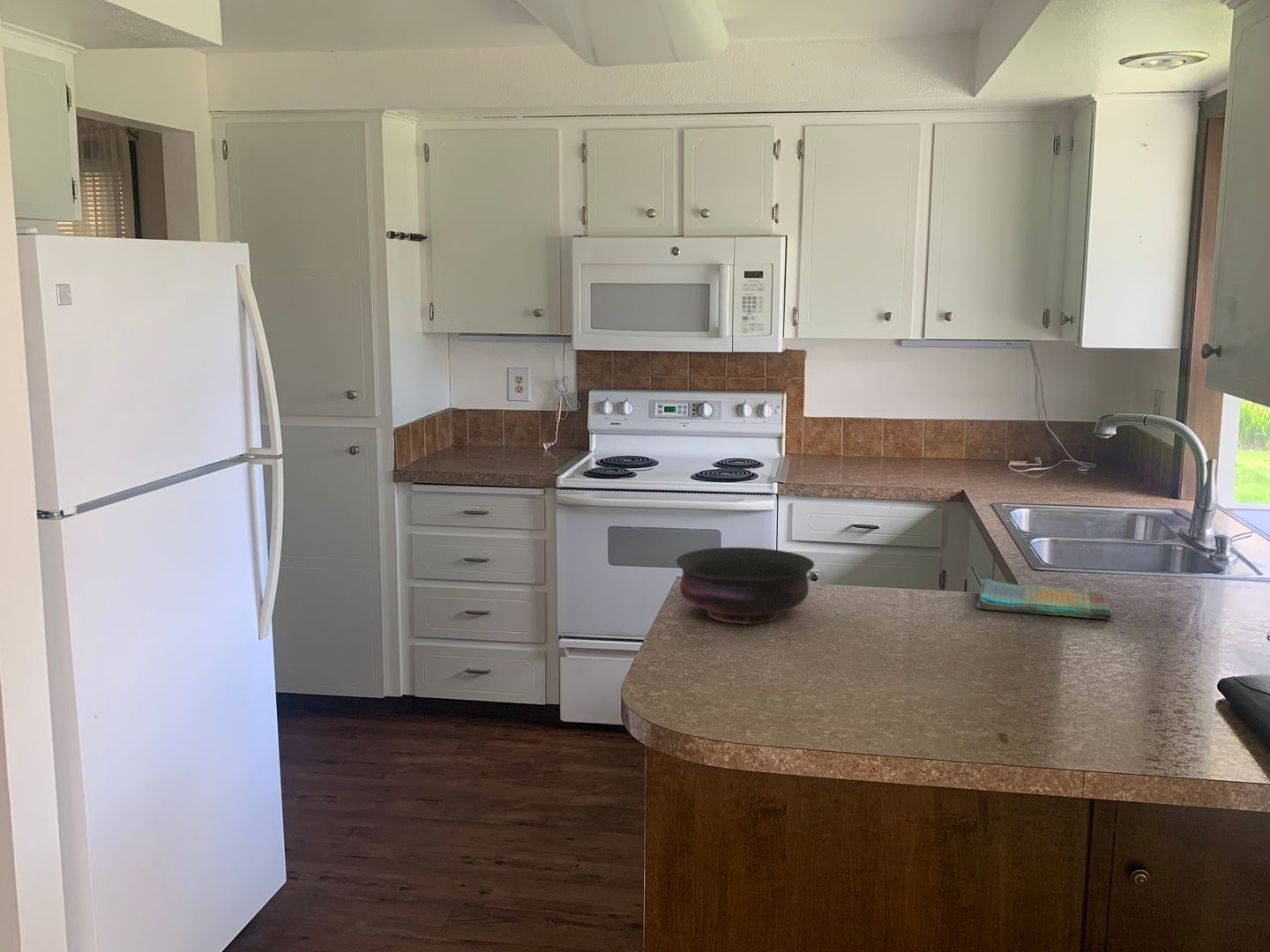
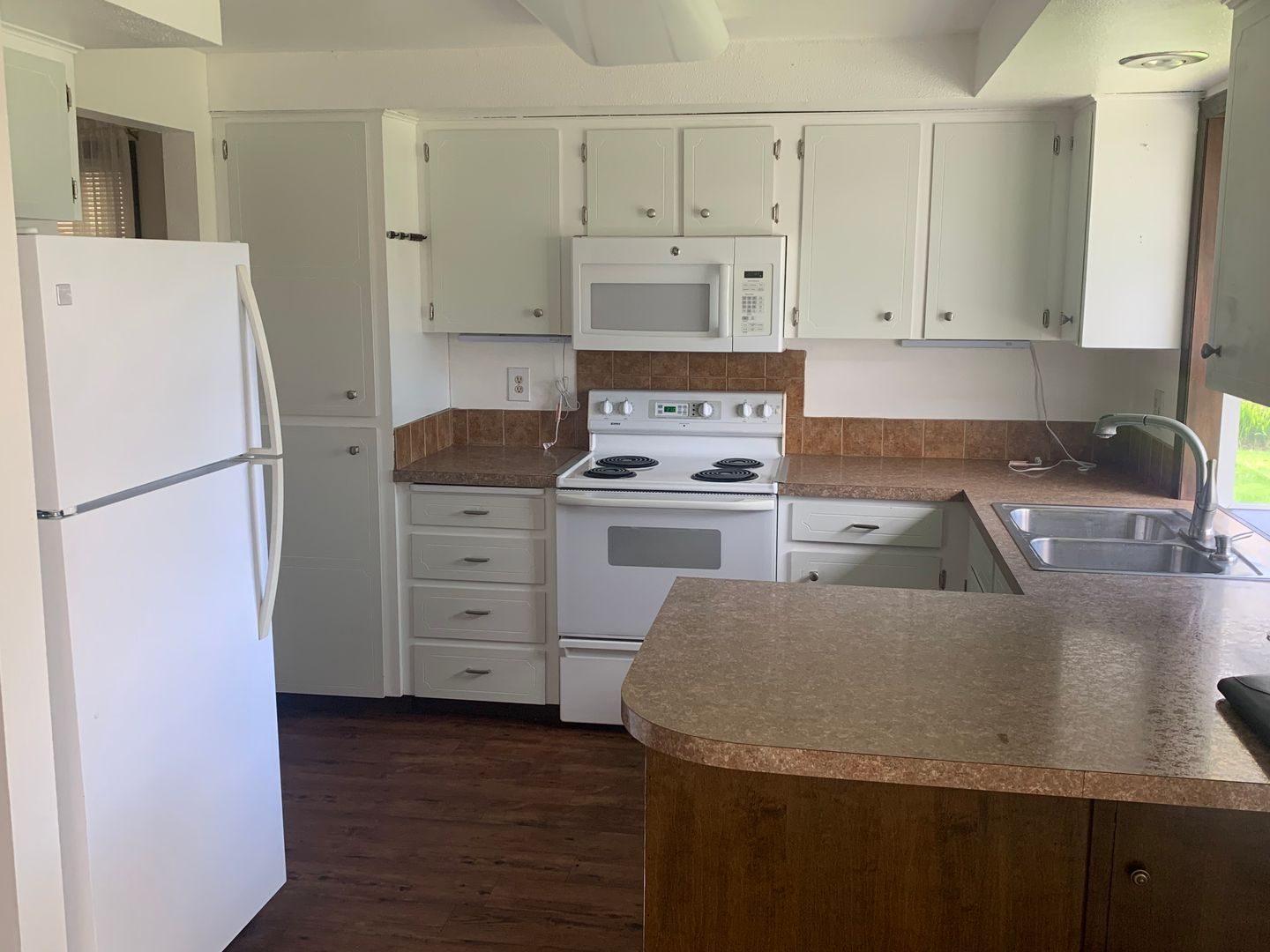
- dish towel [975,578,1113,621]
- bowl [676,547,815,625]
